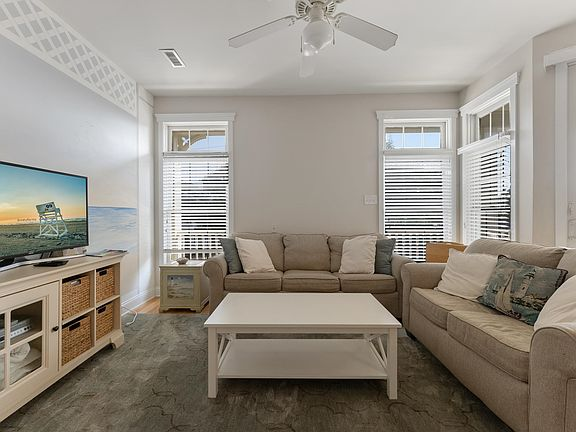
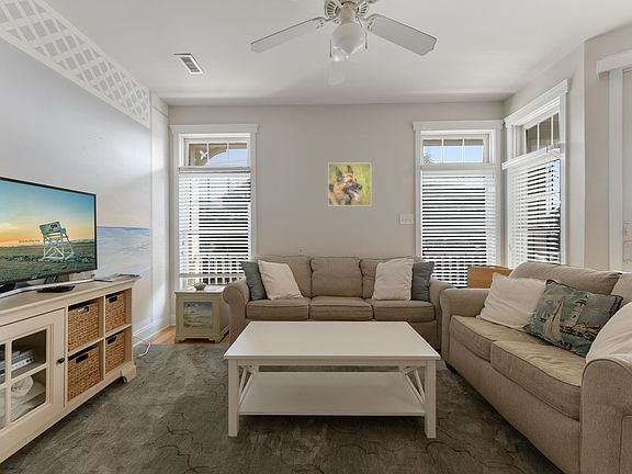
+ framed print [327,162,372,207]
